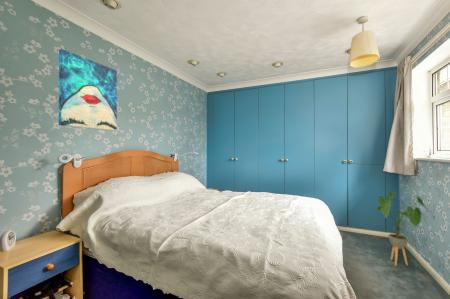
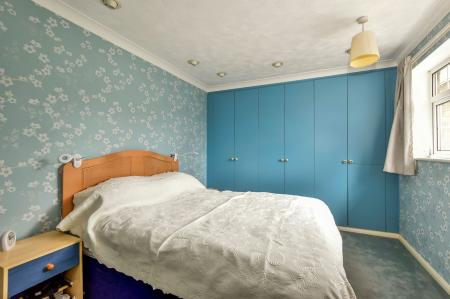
- house plant [376,190,435,267]
- wall art [58,48,118,132]
